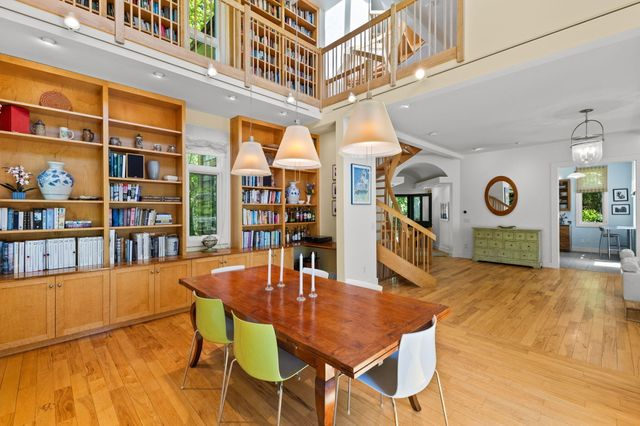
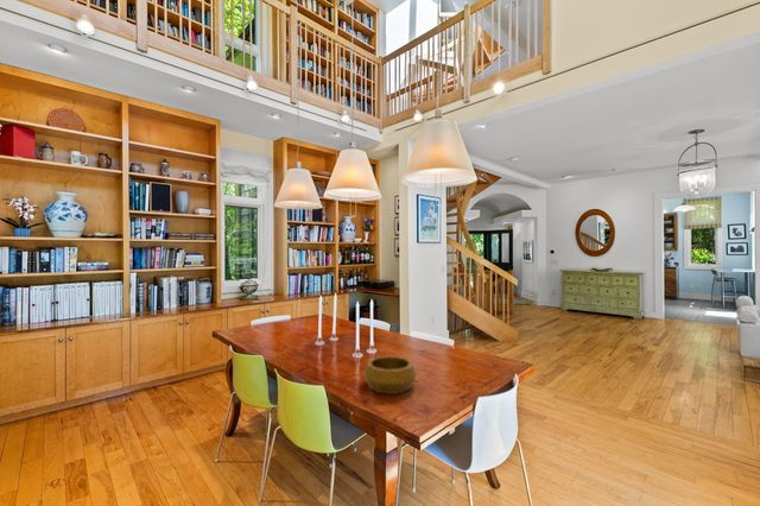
+ decorative bowl [362,355,418,396]
